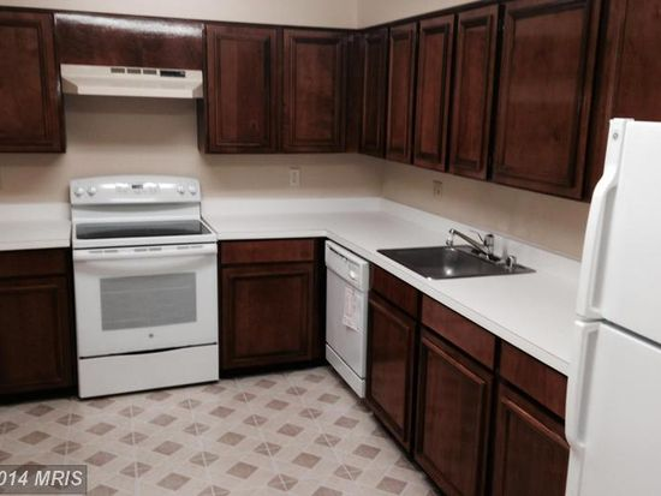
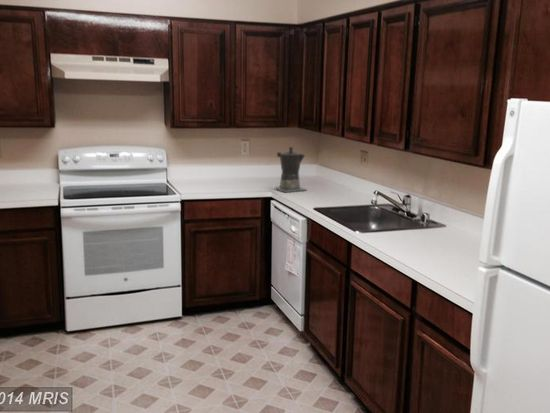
+ coffee maker [275,146,308,193]
